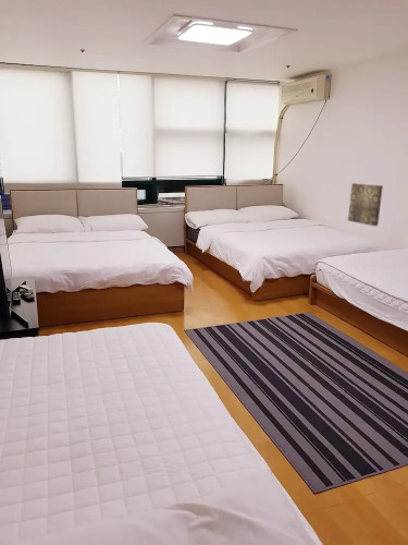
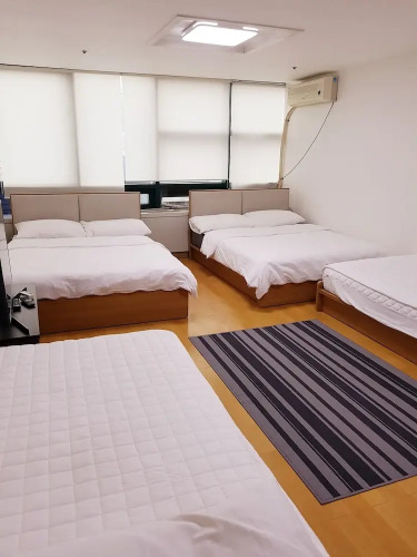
- wall art [347,182,384,227]
